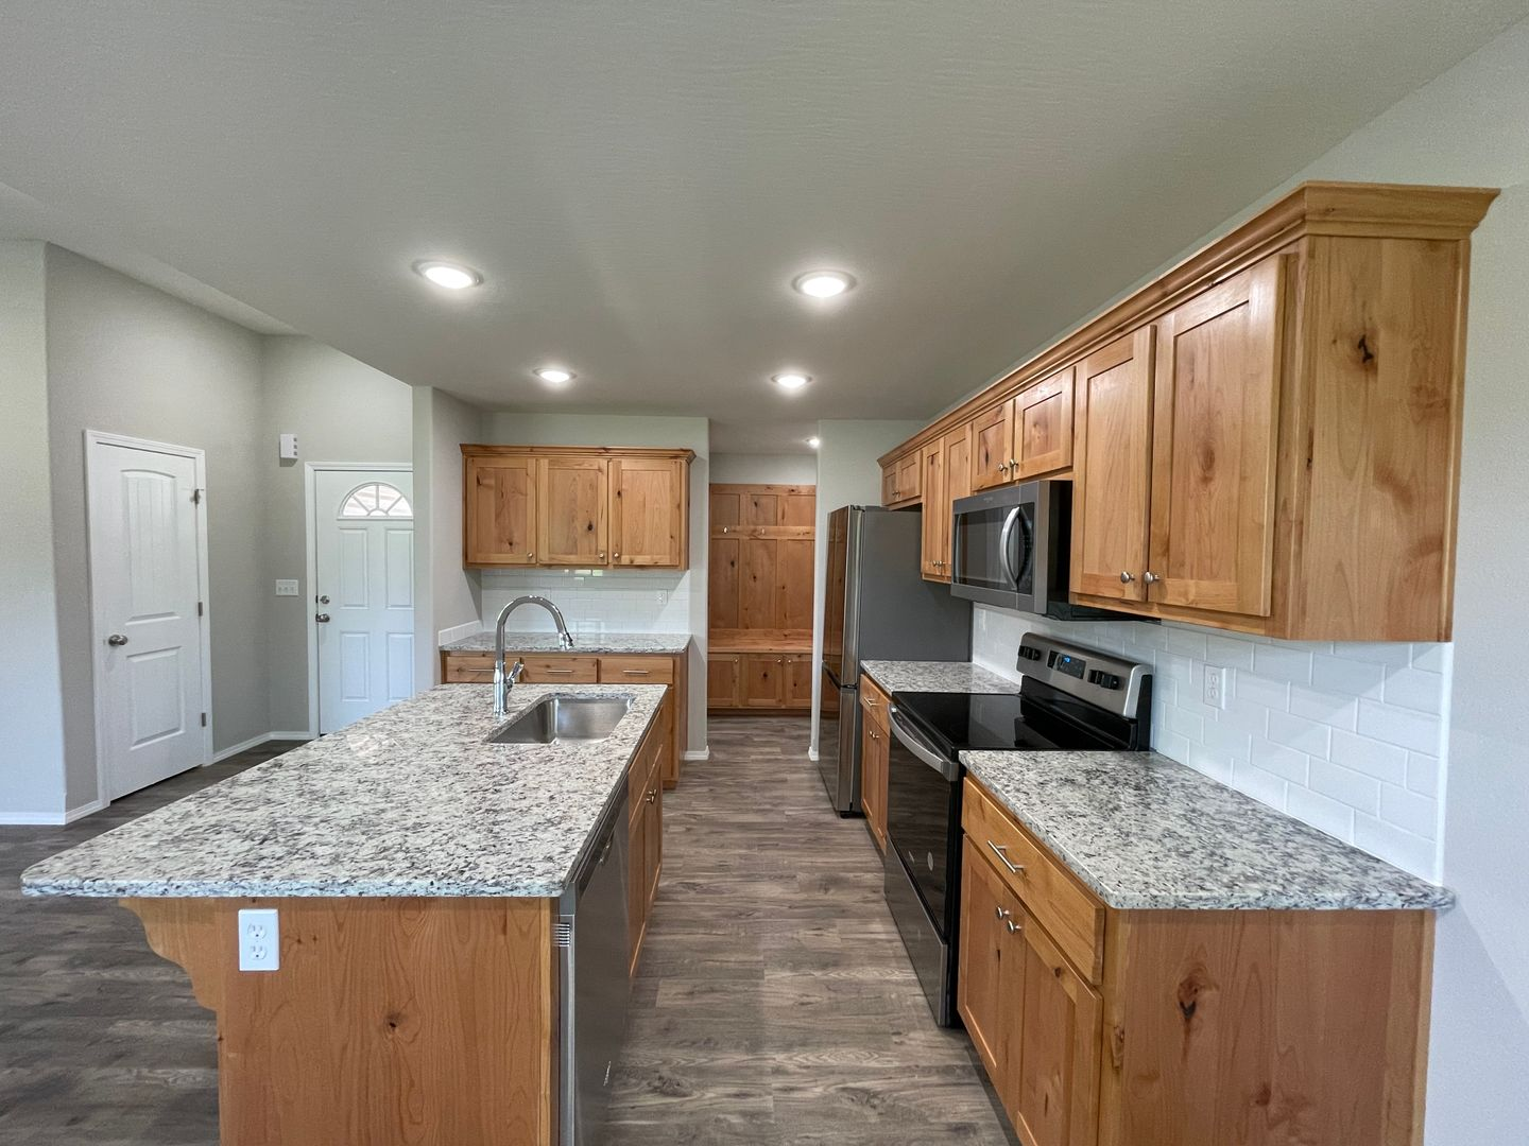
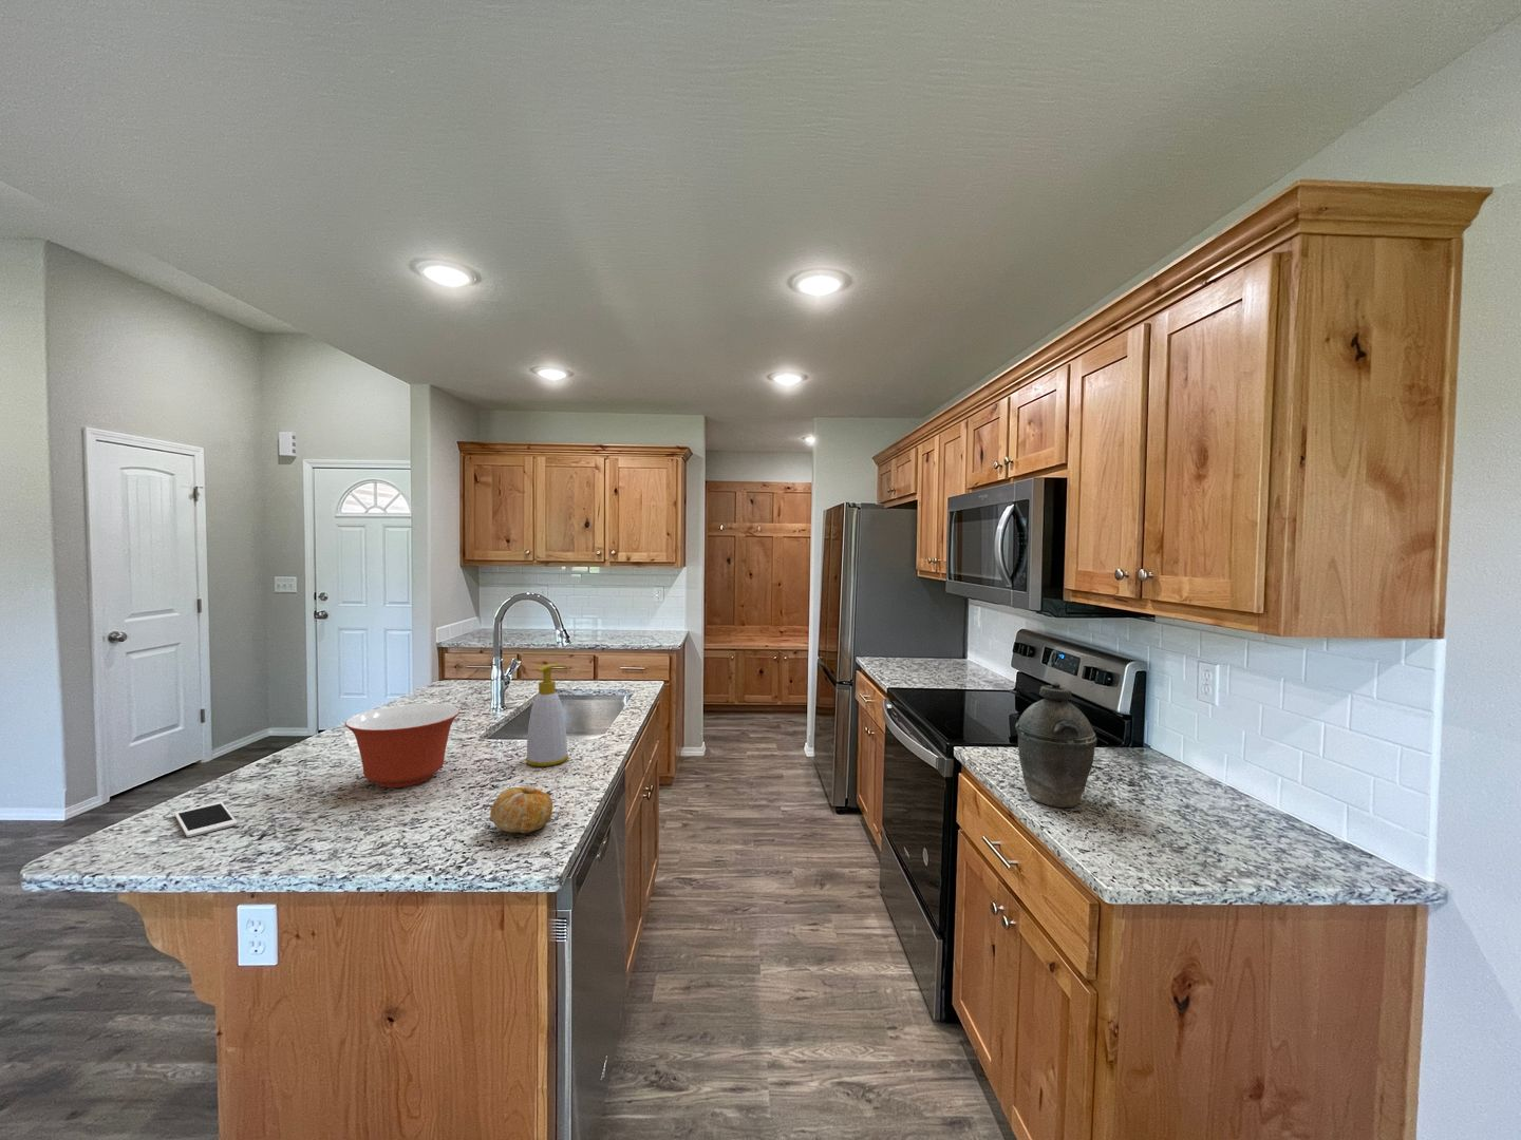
+ mixing bowl [344,703,461,788]
+ cell phone [174,801,238,838]
+ kettle [1014,681,1098,808]
+ fruit [489,787,553,833]
+ soap bottle [523,663,570,768]
